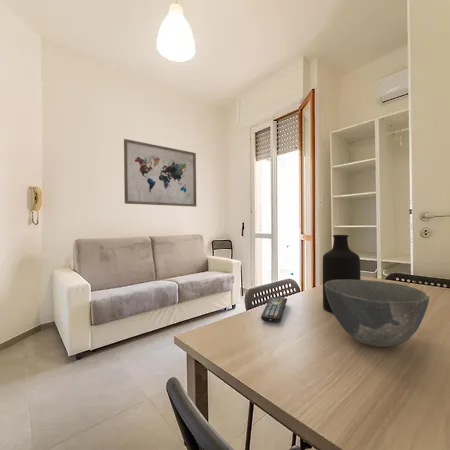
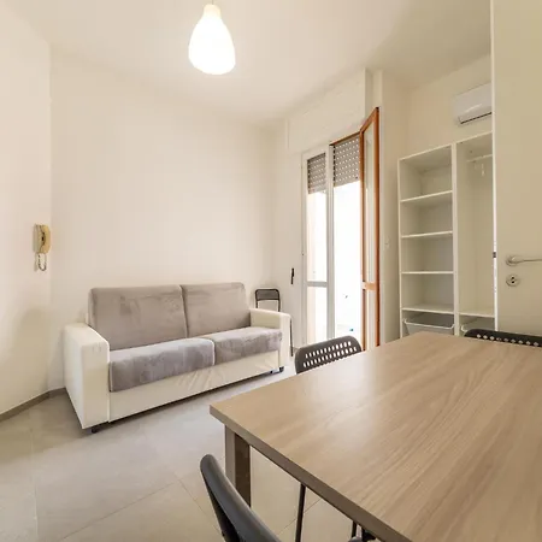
- bottle [322,234,361,314]
- wall art [123,138,197,208]
- remote control [260,296,288,323]
- bowl [325,279,430,348]
